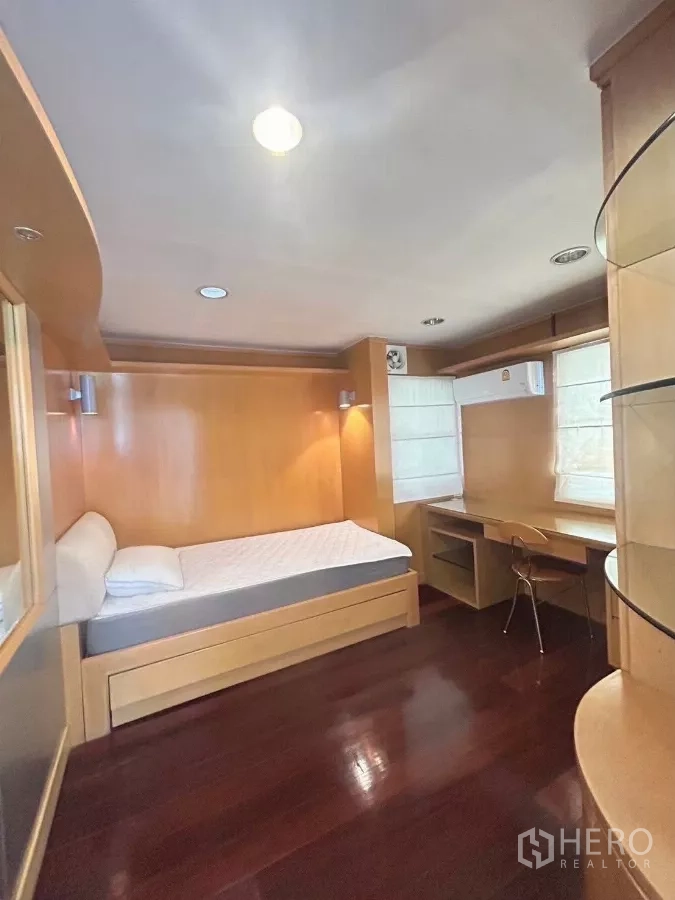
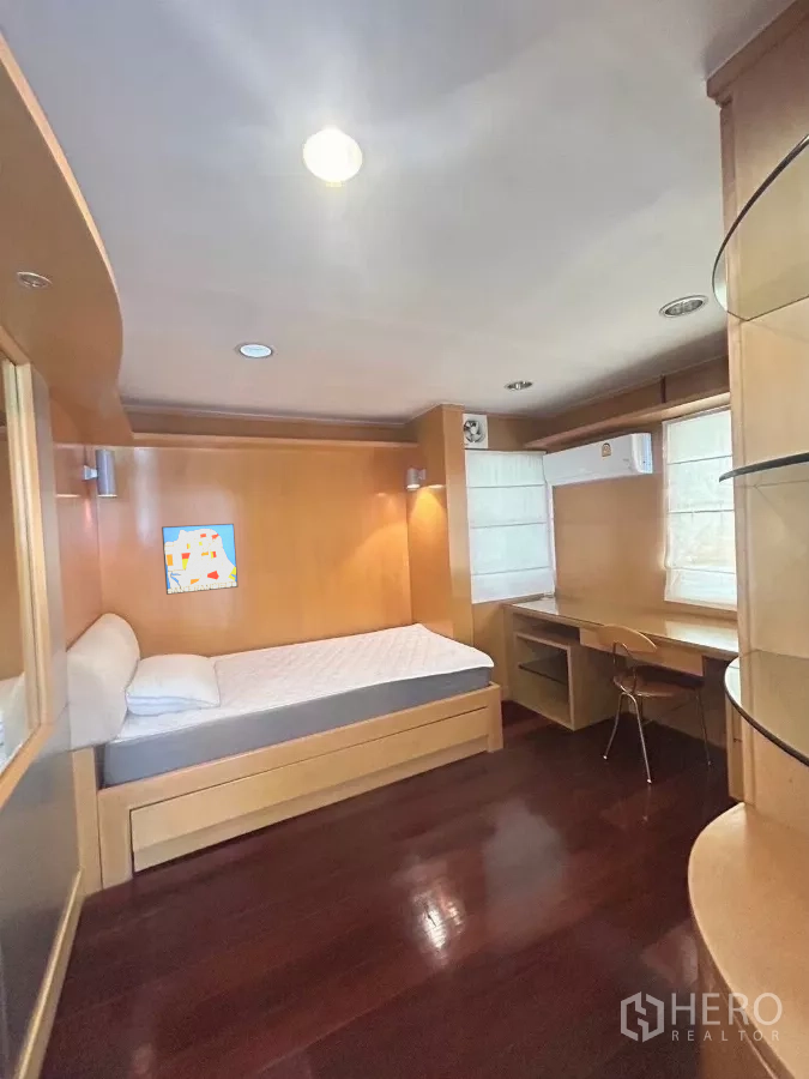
+ wall art [161,523,239,596]
